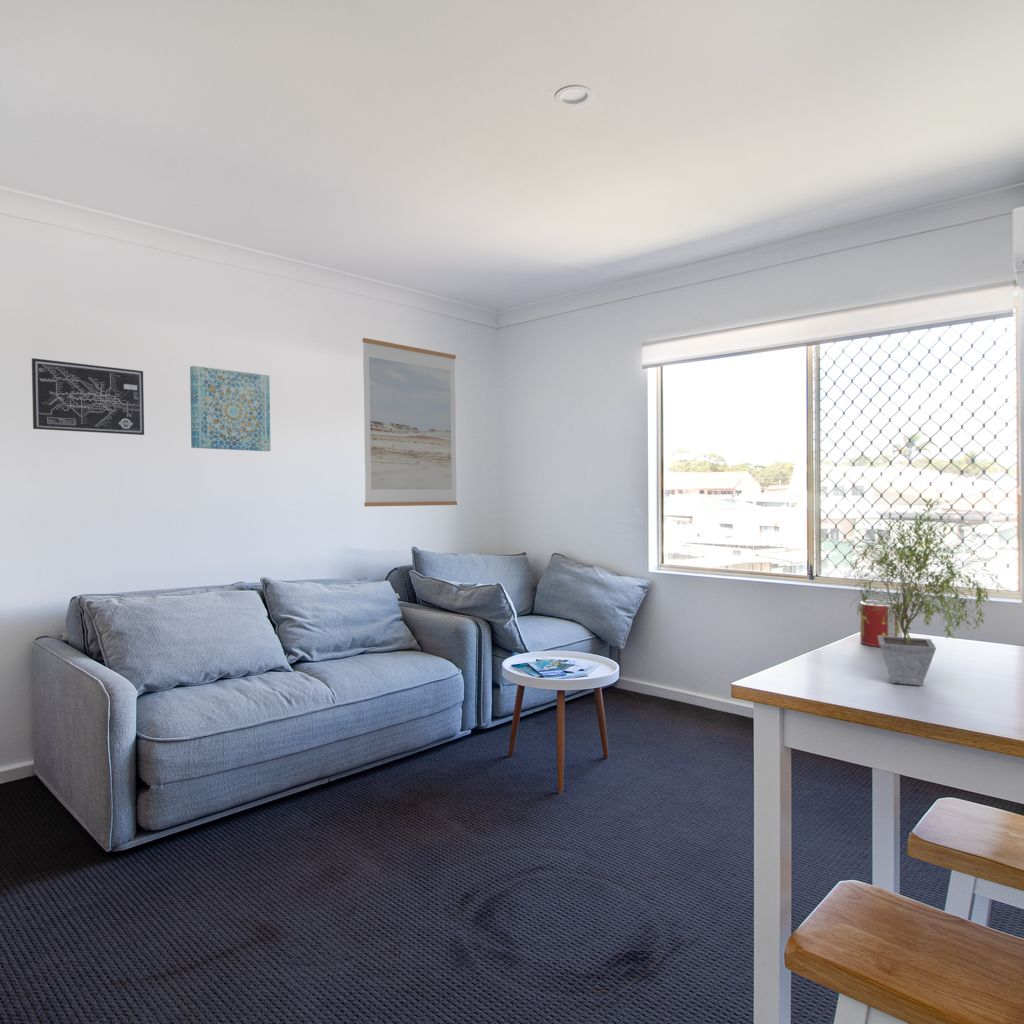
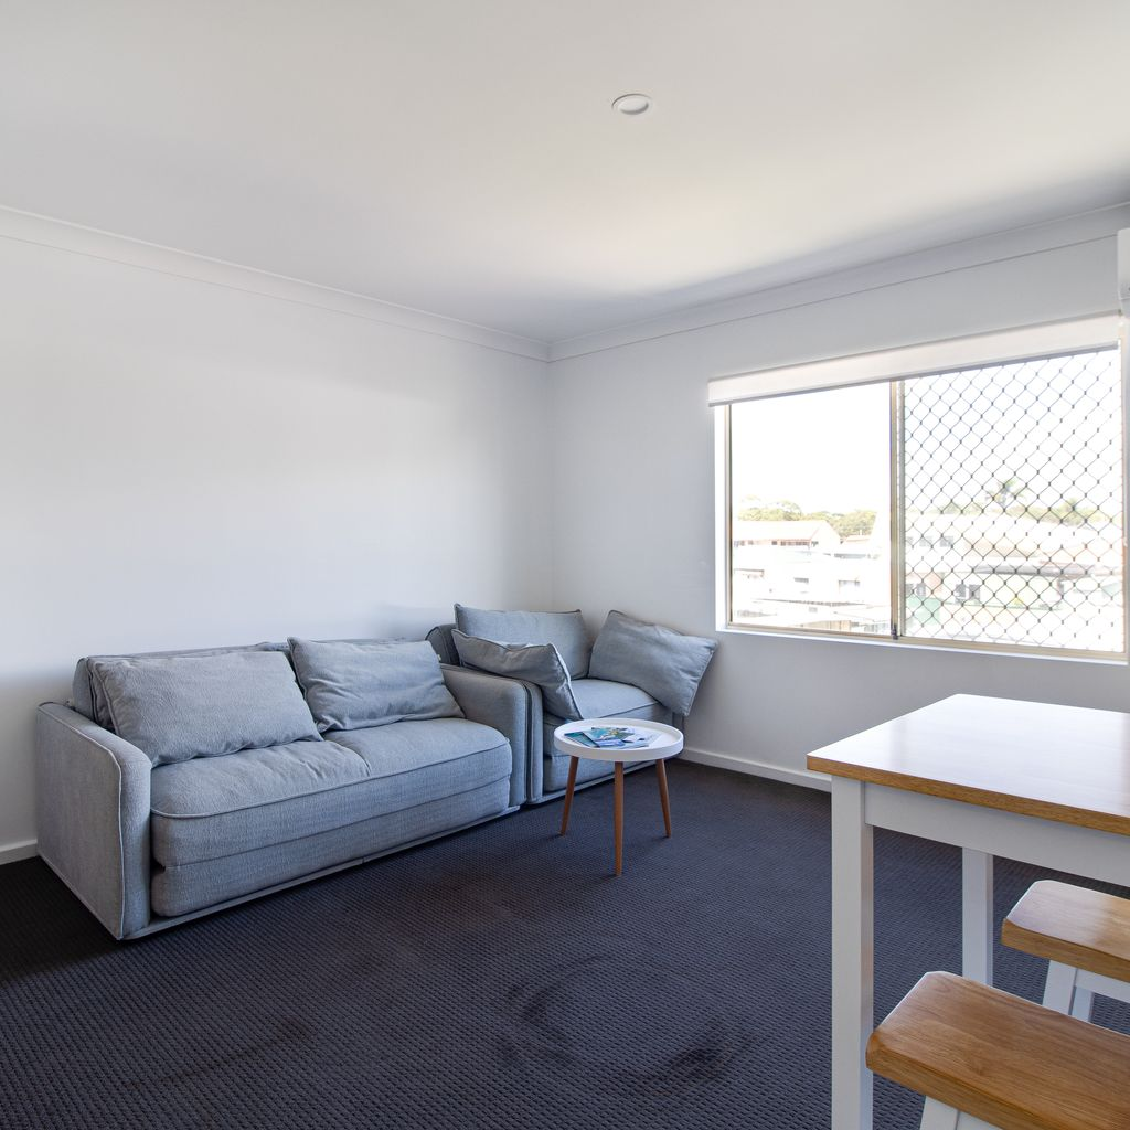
- mug [859,600,903,648]
- wall art [189,365,271,452]
- wall art [362,337,458,507]
- potted plant [840,497,1007,686]
- wall art [31,357,145,436]
